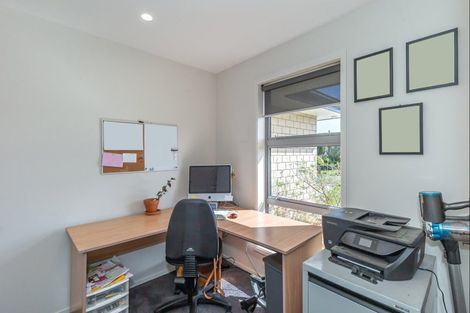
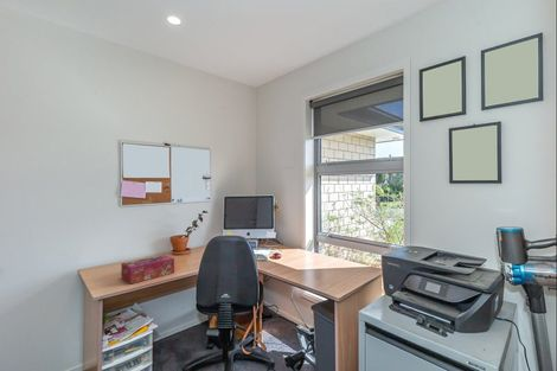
+ tissue box [120,254,175,284]
